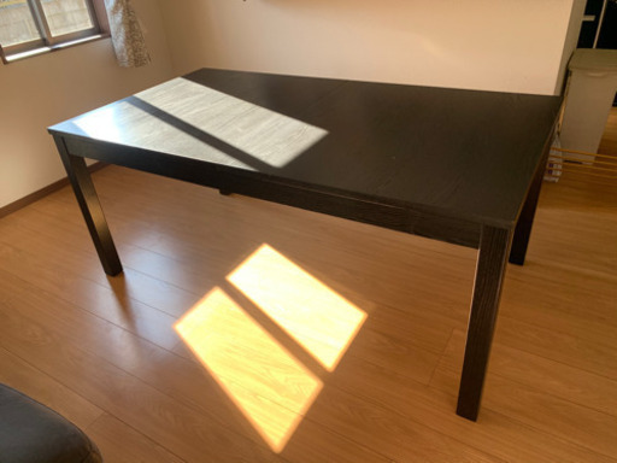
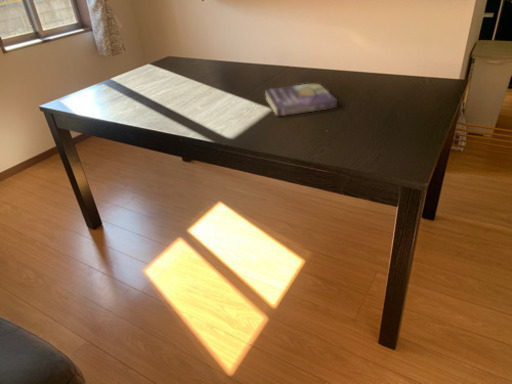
+ book [264,83,338,118]
